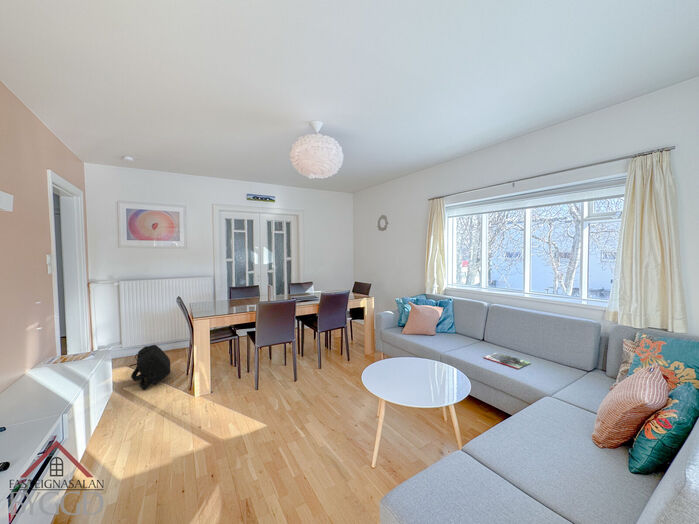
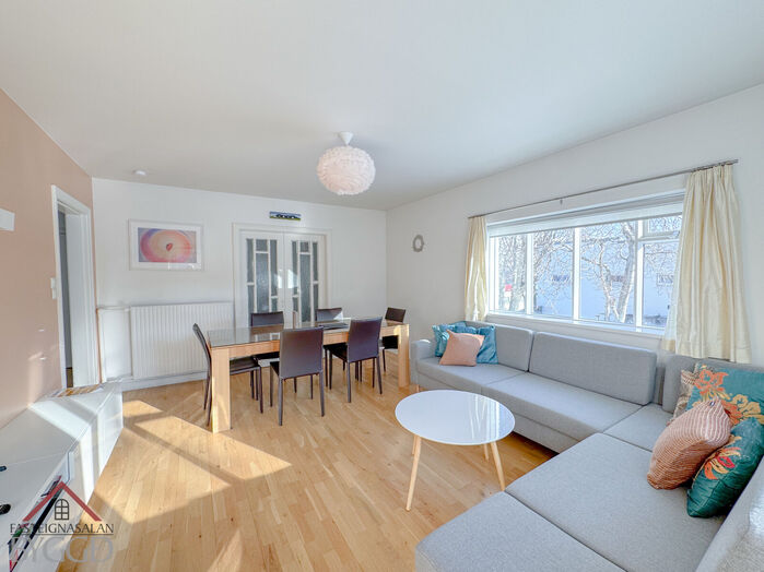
- magazine [483,351,531,370]
- backpack [129,344,171,391]
